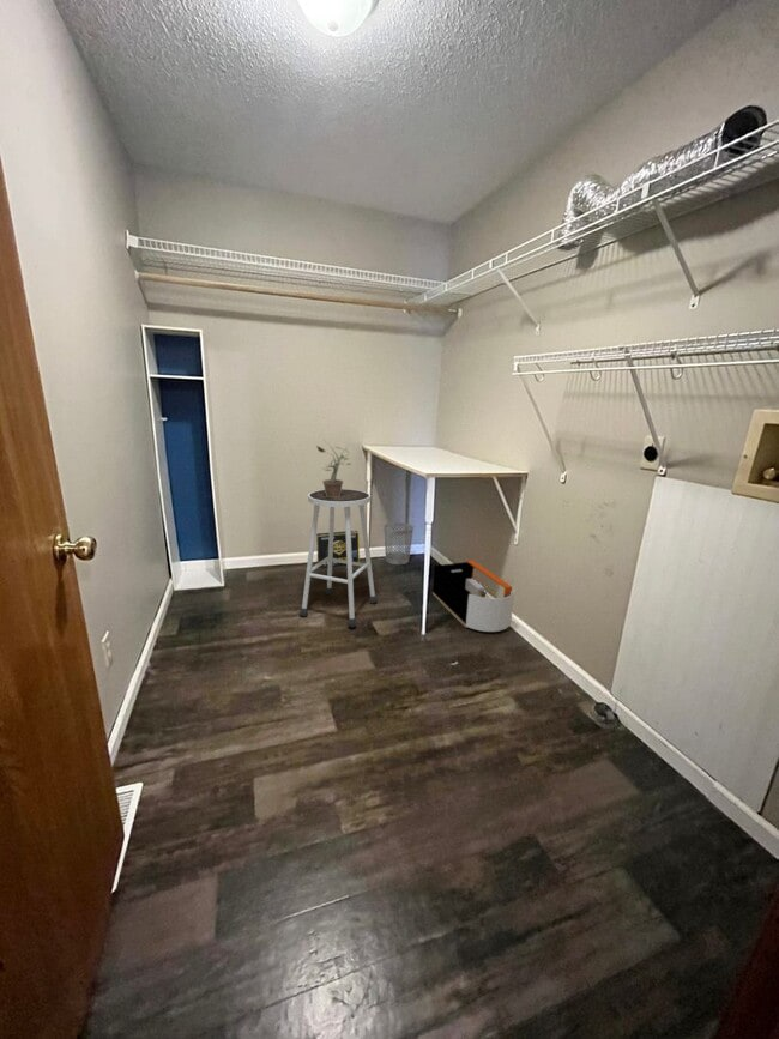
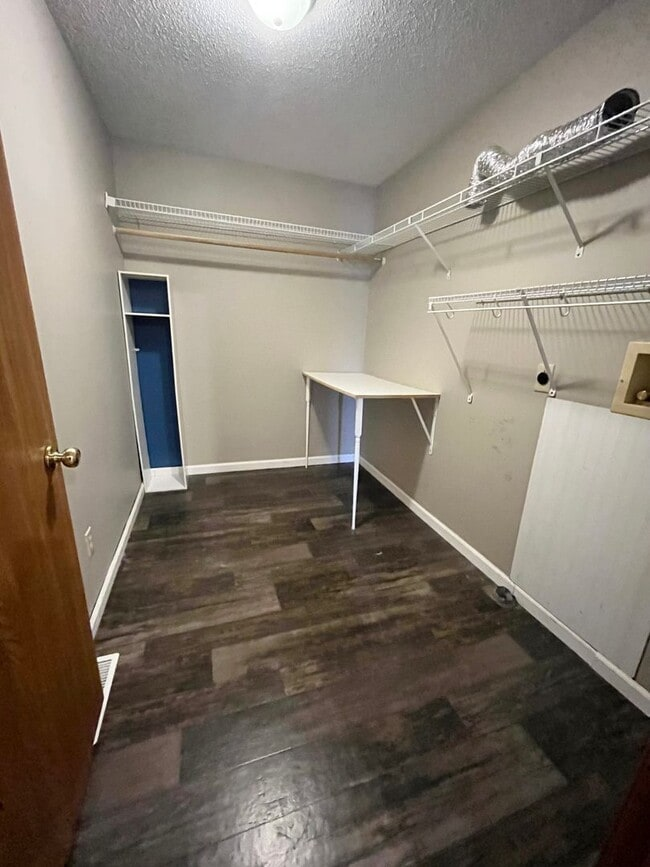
- potted plant [316,440,352,497]
- storage bin [431,560,517,633]
- stool [298,488,379,628]
- wastebasket [382,521,415,566]
- box [315,530,361,569]
